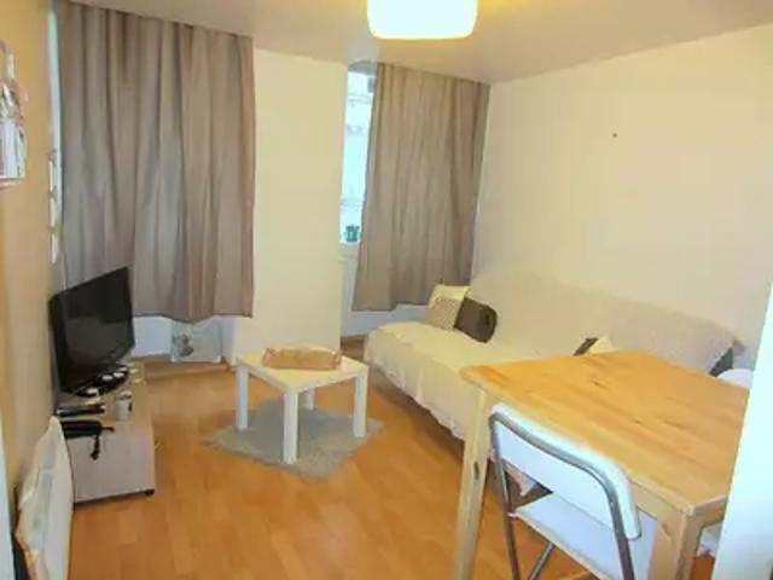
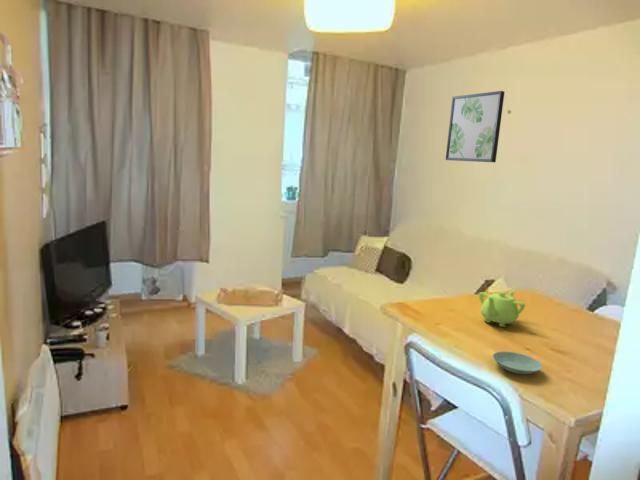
+ teapot [478,289,526,328]
+ saucer [492,351,543,375]
+ wall art [445,90,506,163]
